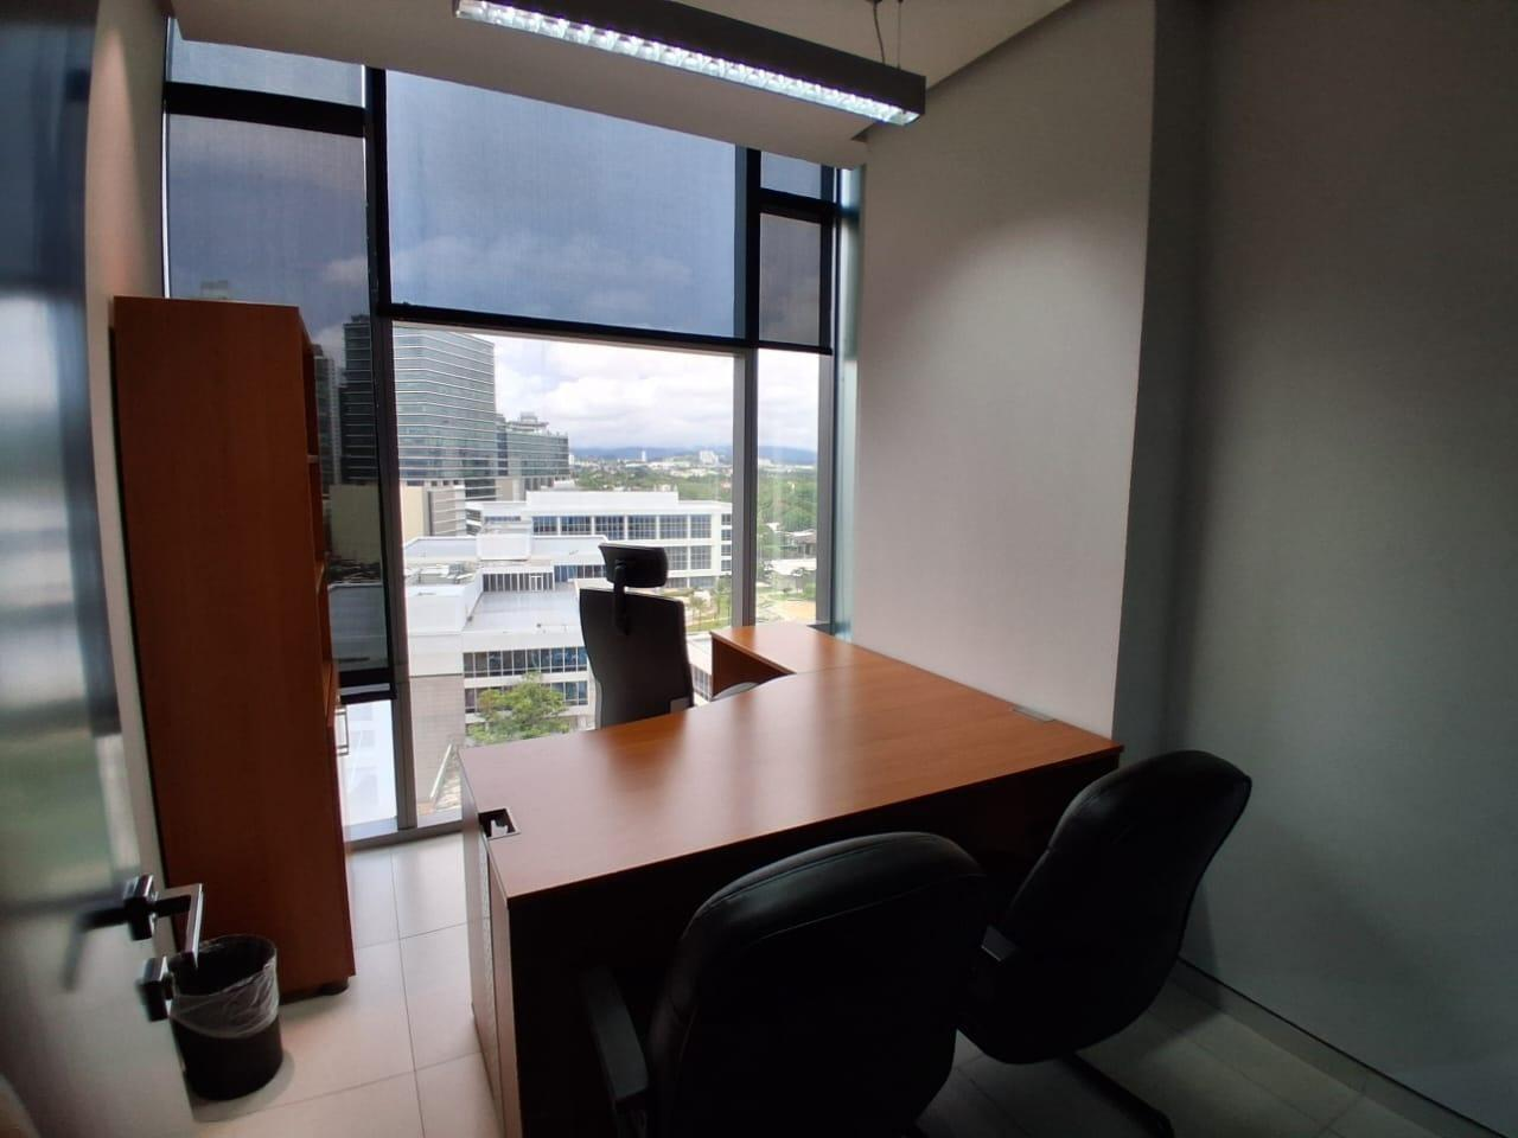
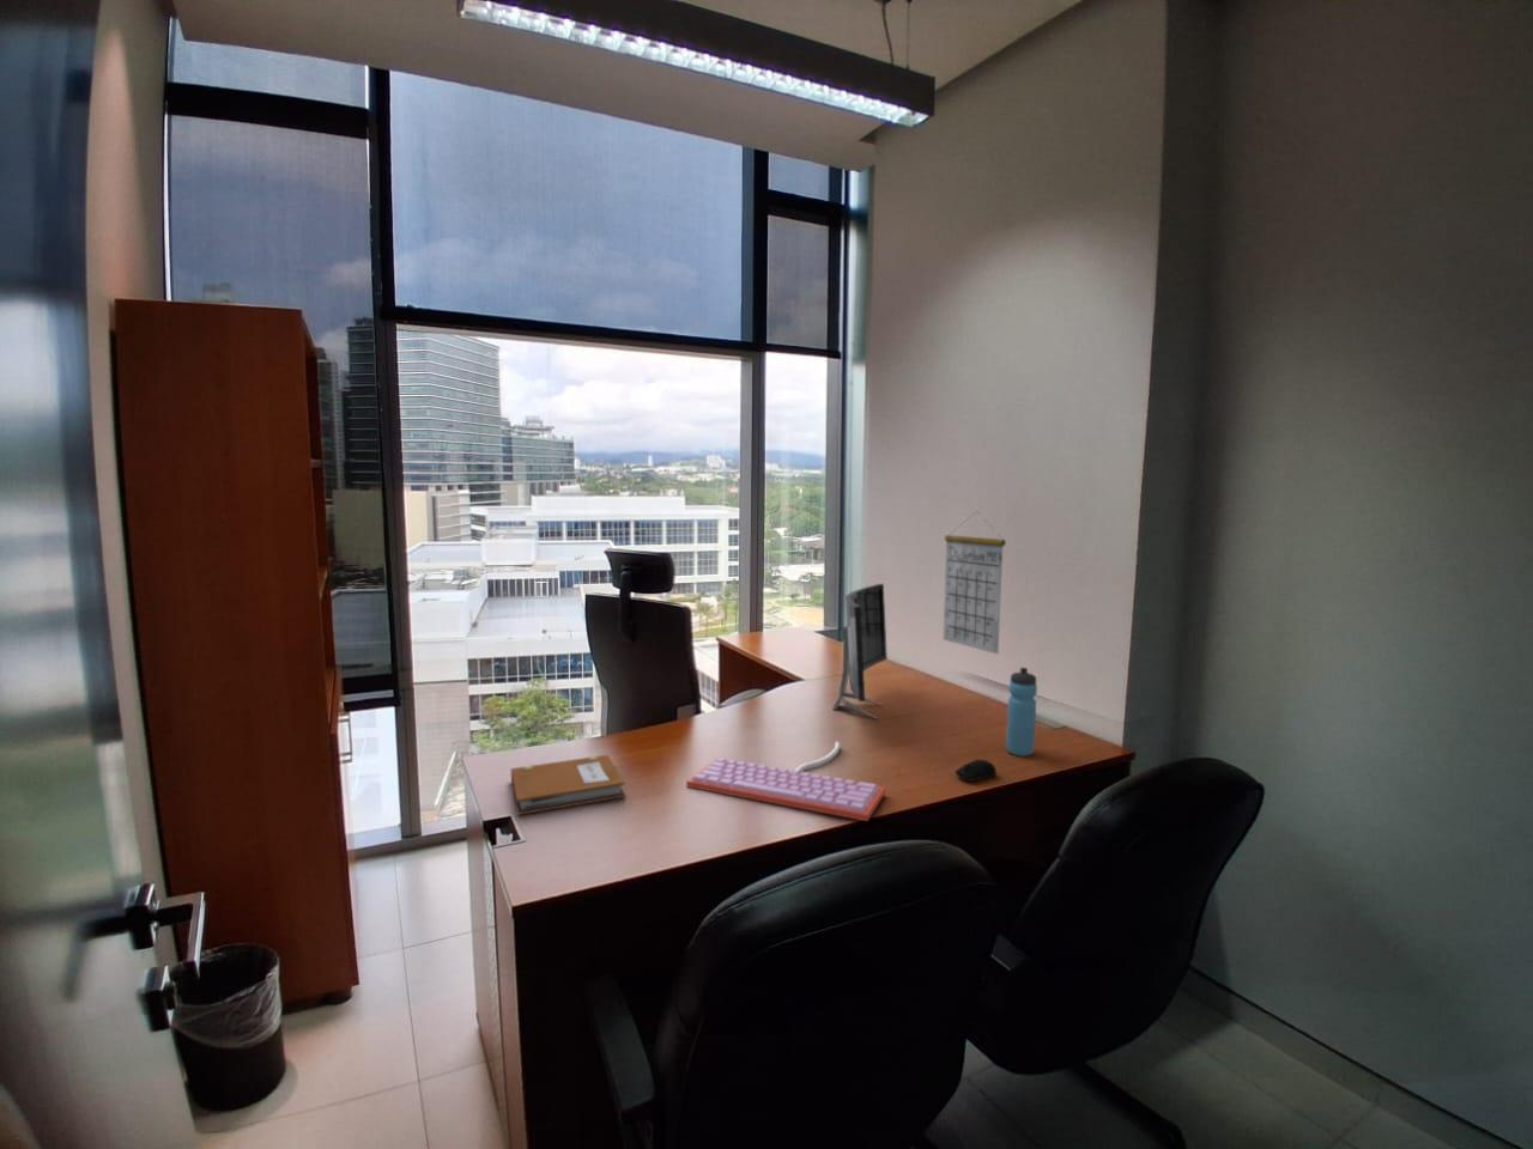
+ keyboard [686,741,886,822]
+ water bottle [1004,666,1038,758]
+ calendar [943,509,1007,654]
+ notebook [511,754,626,816]
+ computer mouse [955,759,997,783]
+ monitor [832,583,888,719]
